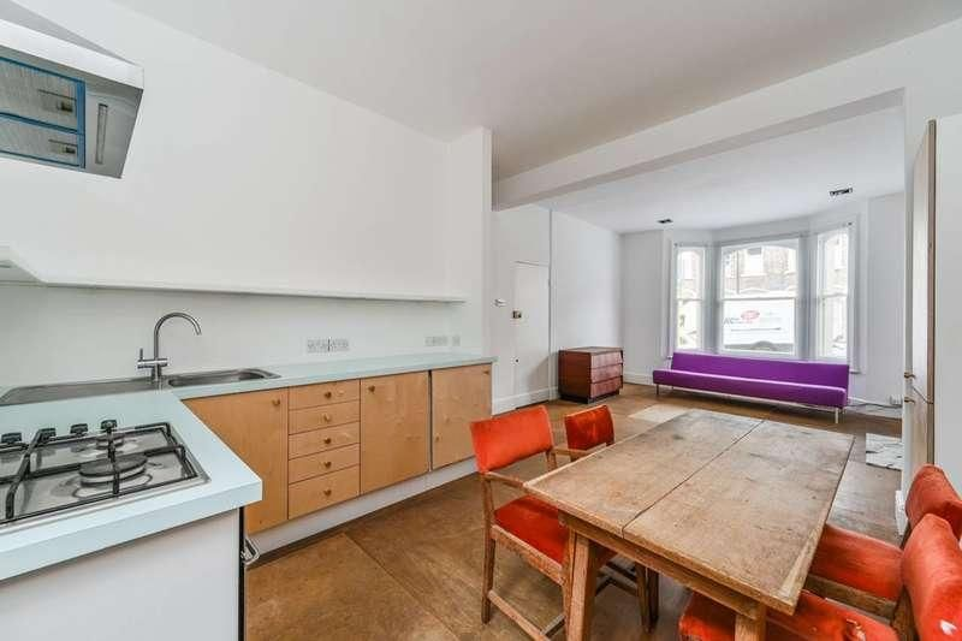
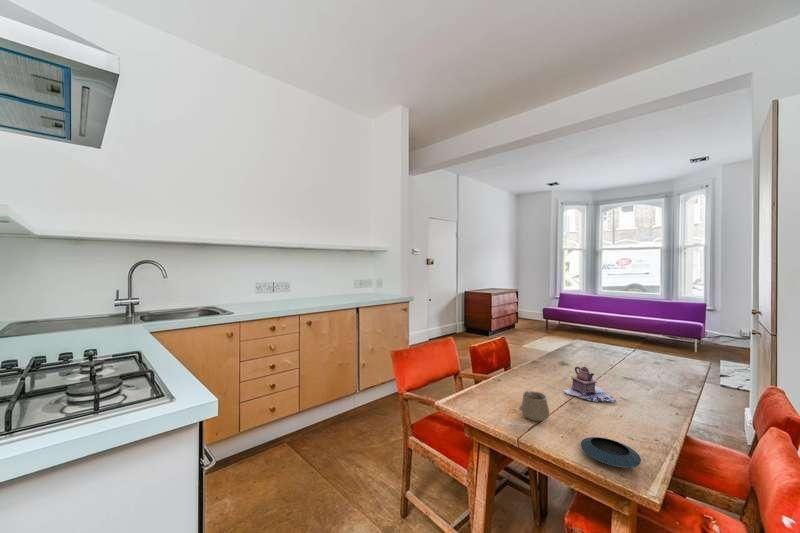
+ saucer [580,436,642,469]
+ cup [518,390,550,422]
+ teapot [563,366,618,403]
